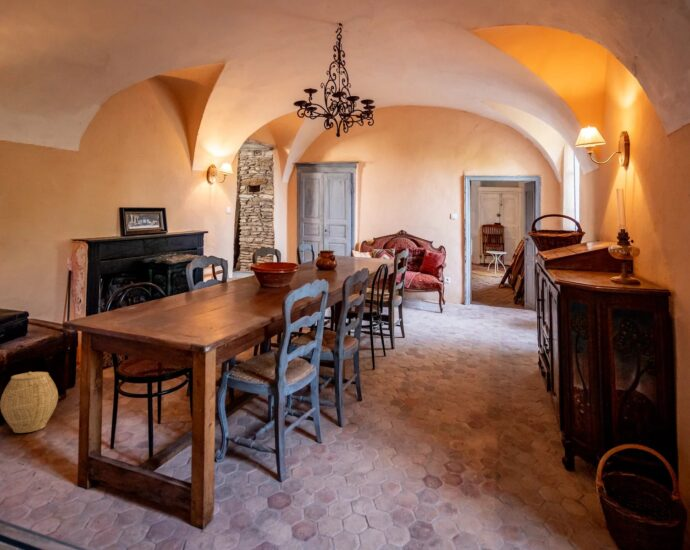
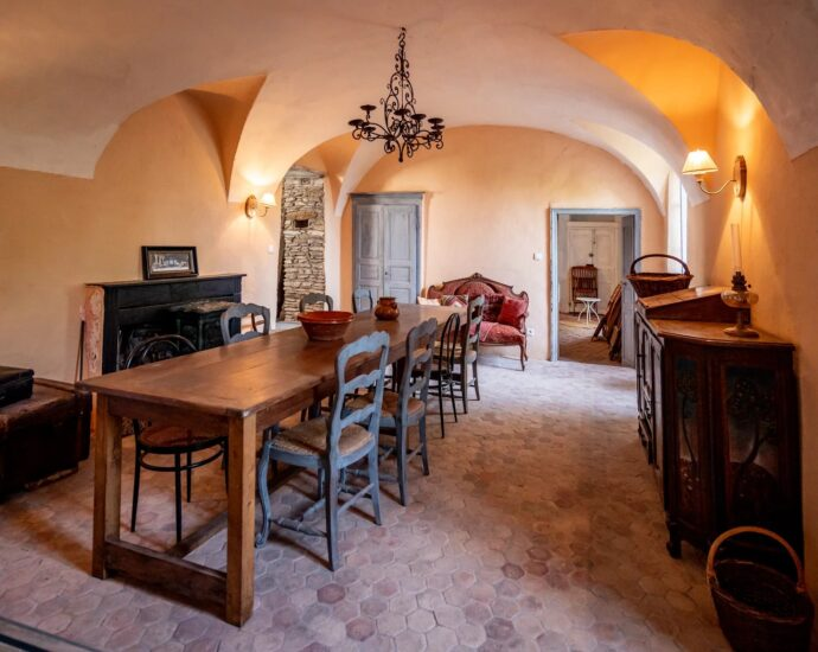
- woven basket [0,371,59,434]
